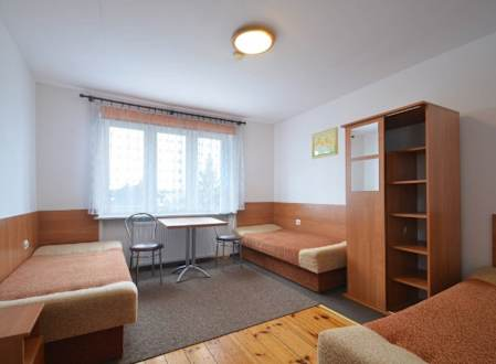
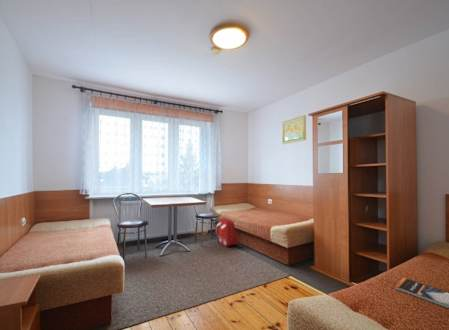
+ book [394,277,449,309]
+ backpack [214,217,239,248]
